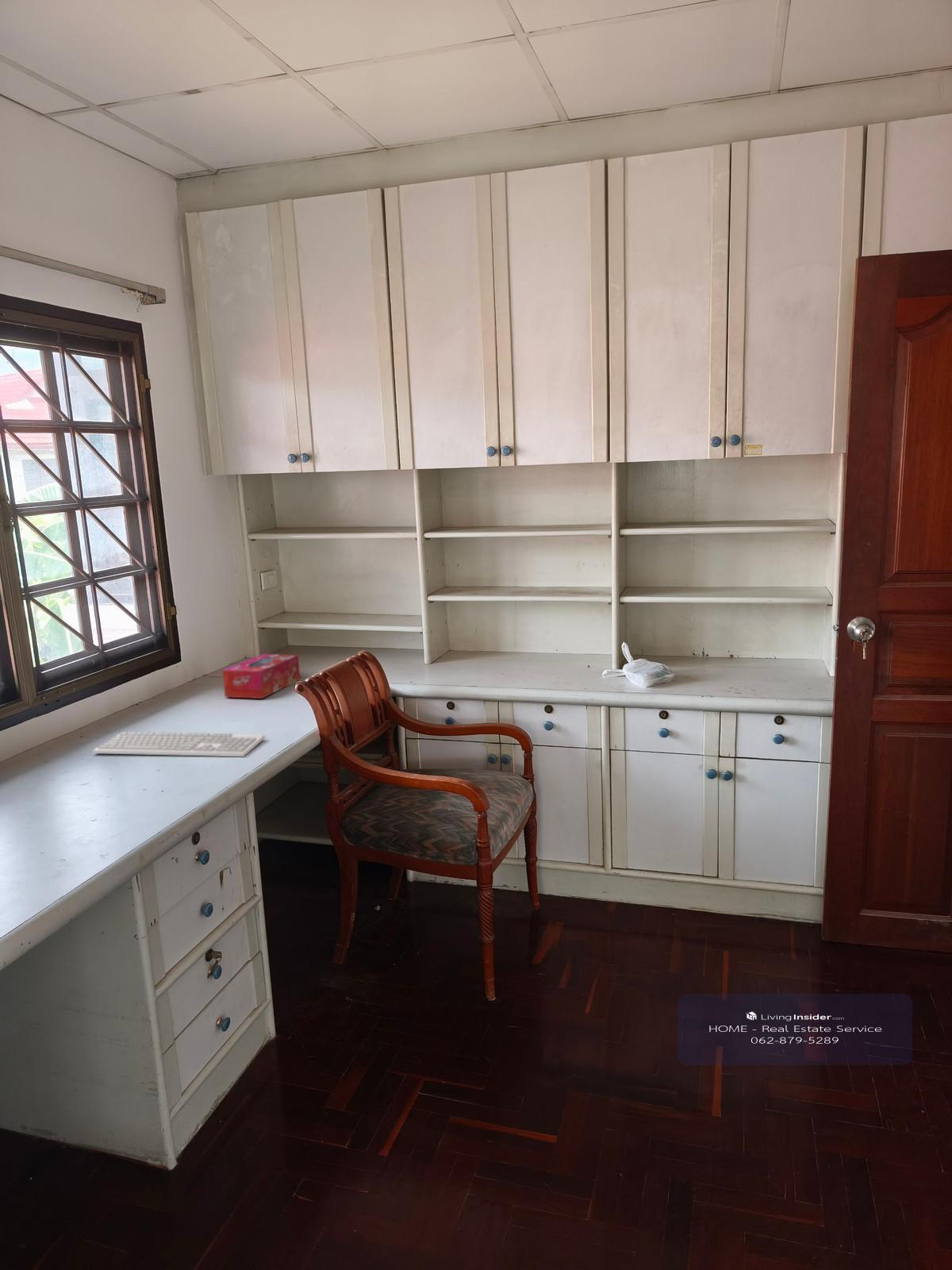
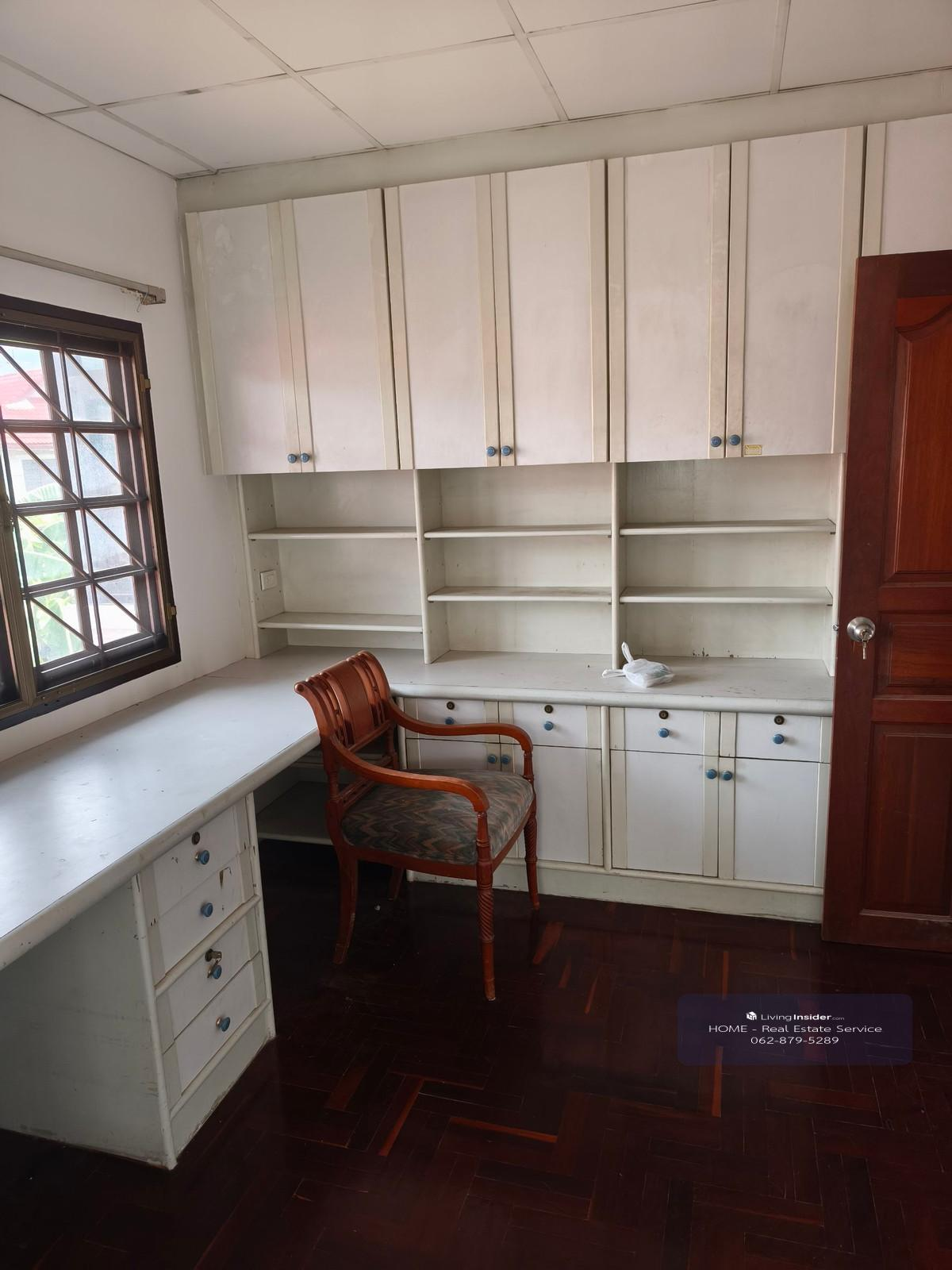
- tissue box [221,653,301,699]
- keyboard [92,731,266,757]
